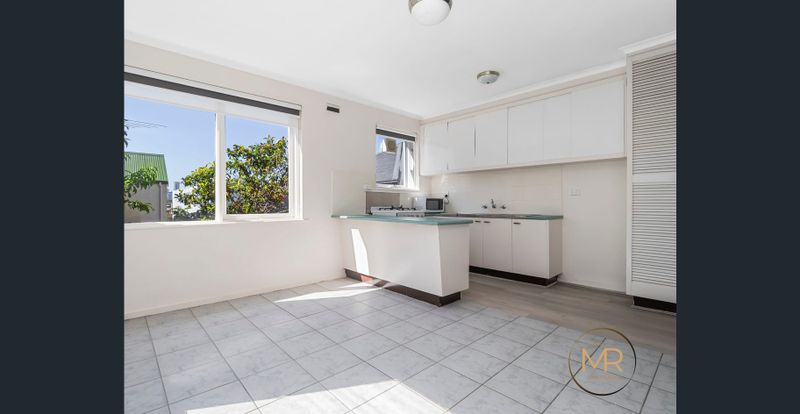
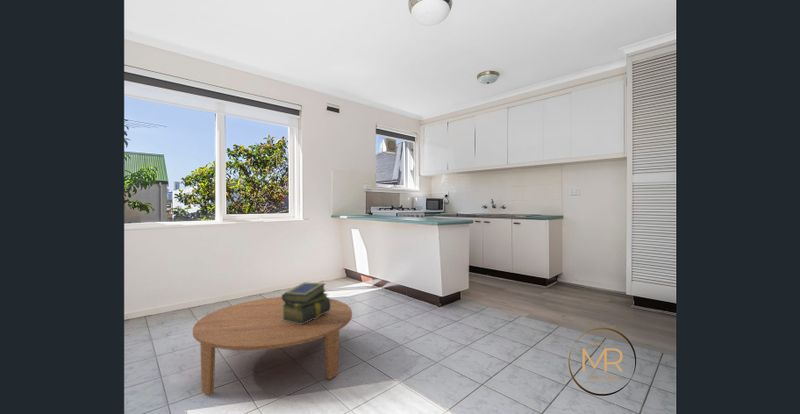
+ stack of books [281,282,331,324]
+ coffee table [192,296,353,396]
